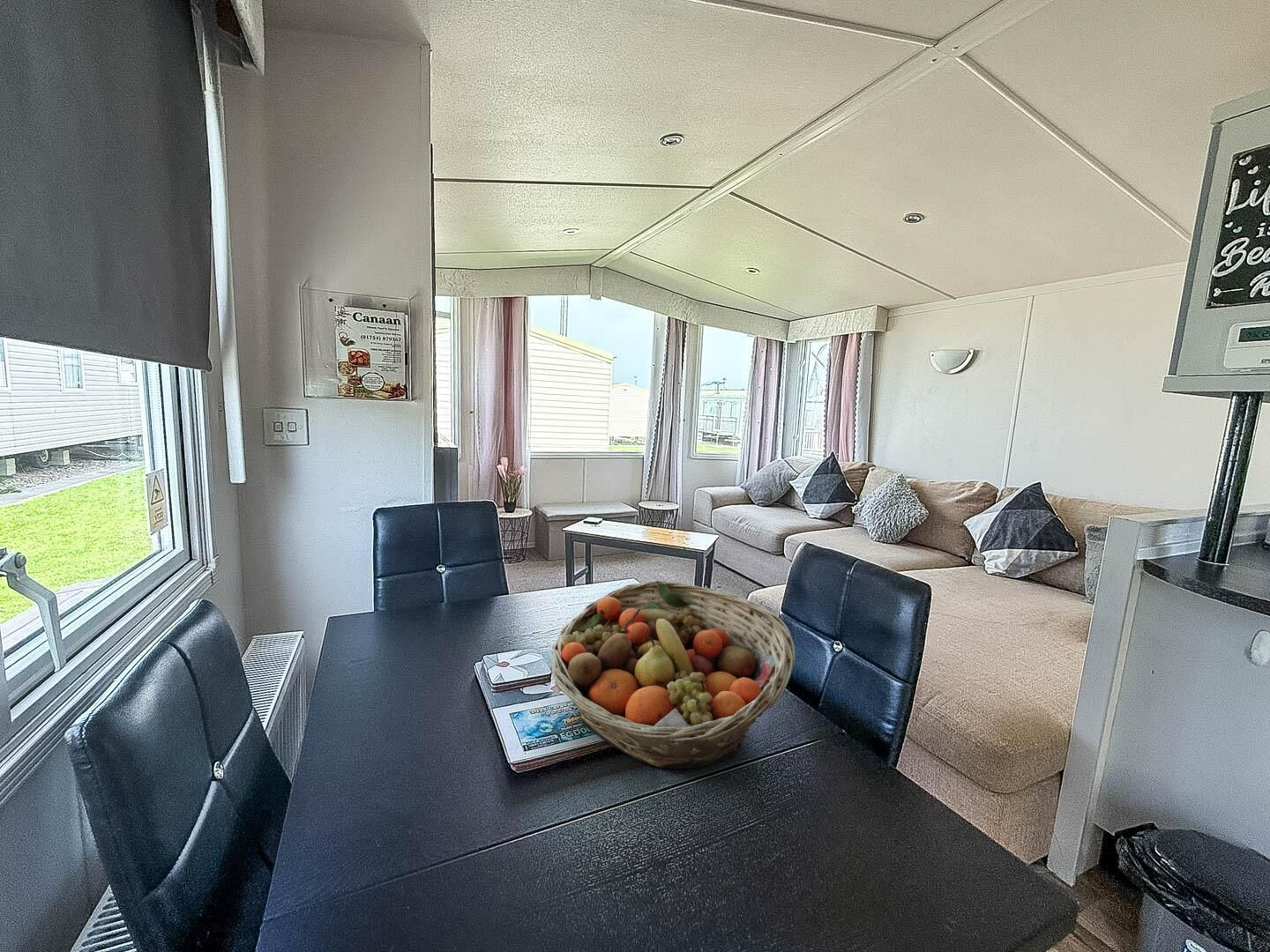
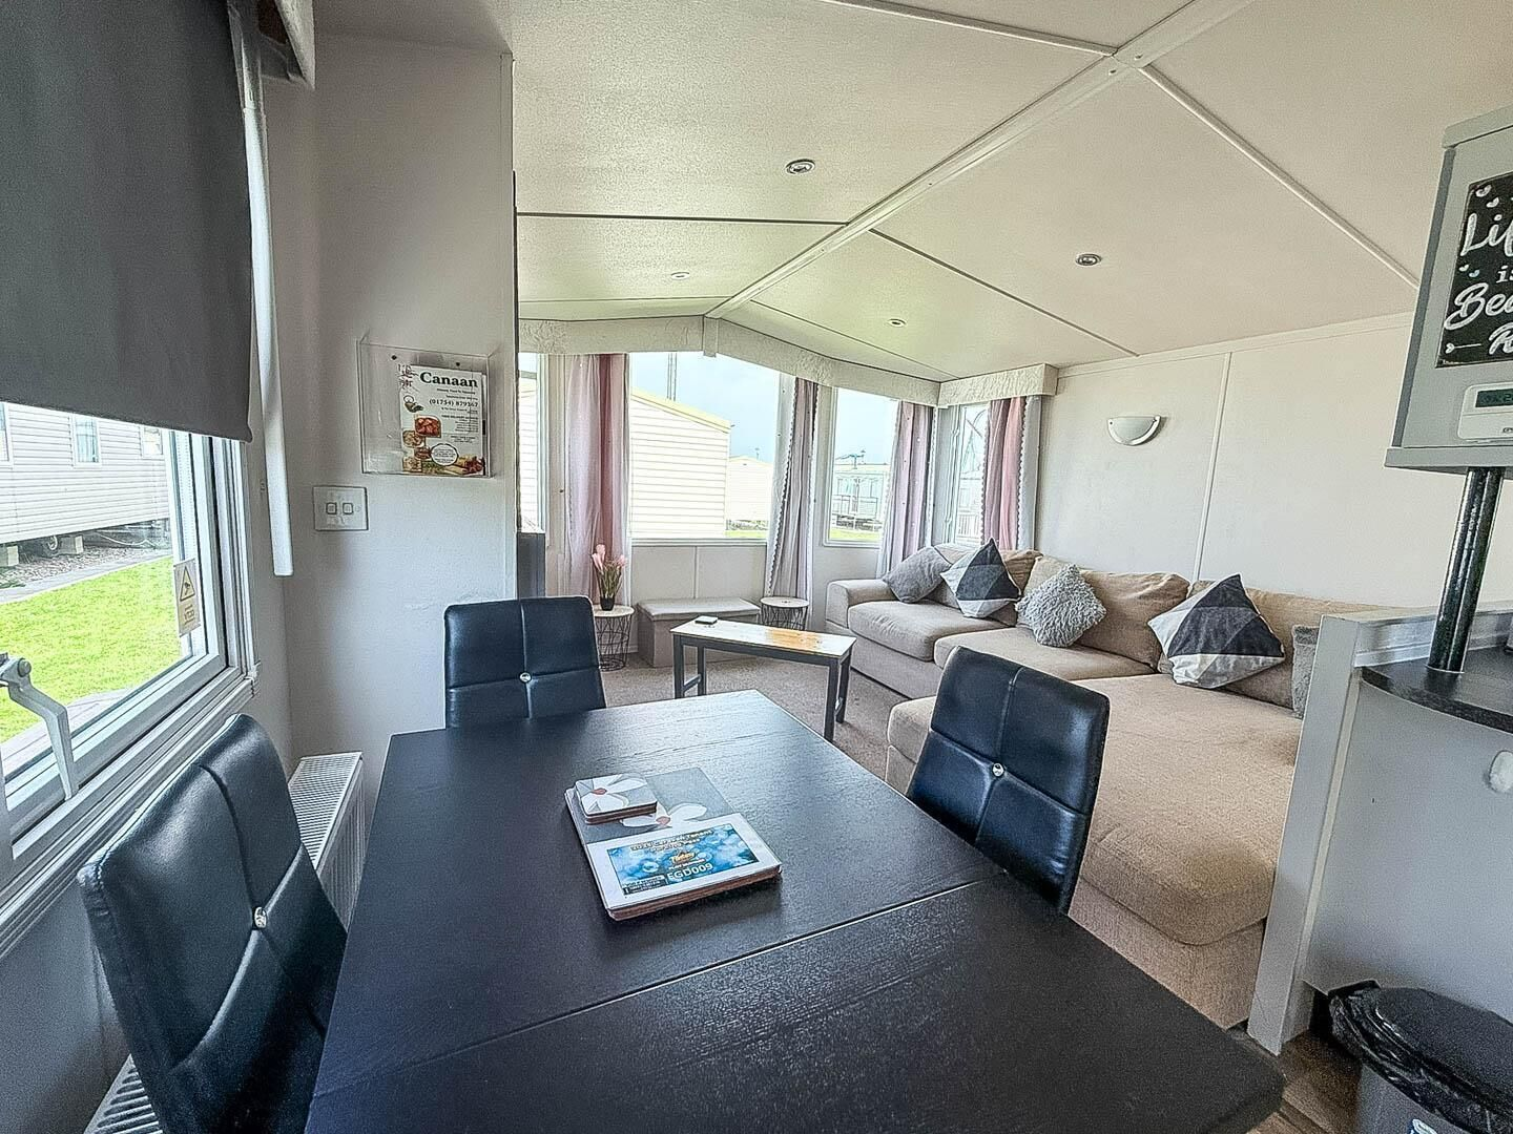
- fruit basket [550,580,796,770]
